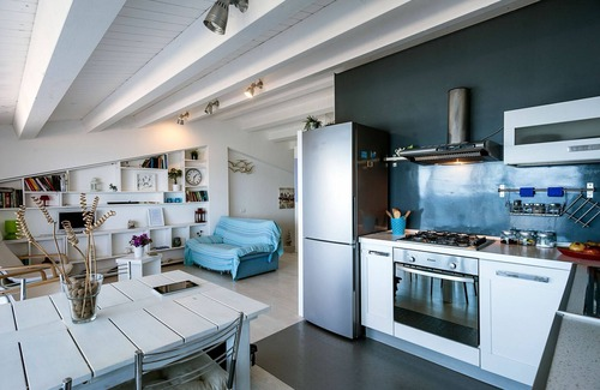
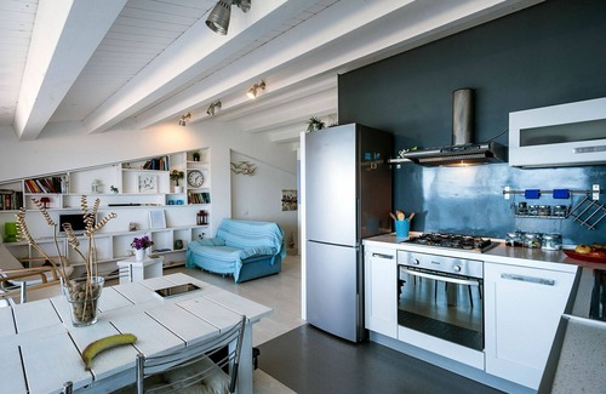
+ banana [80,332,138,371]
